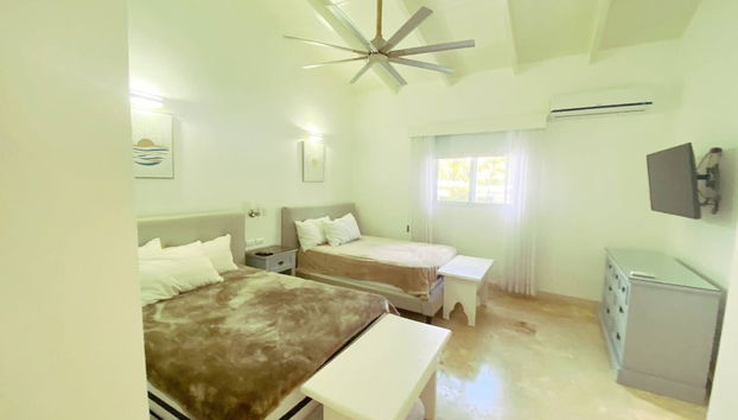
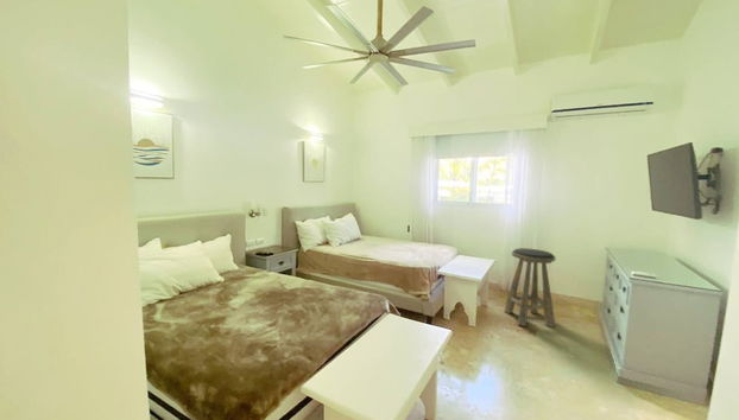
+ stool [503,247,556,329]
